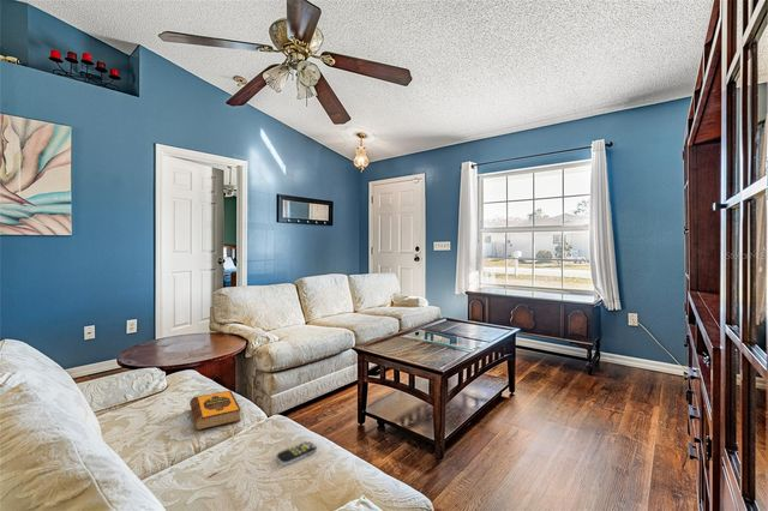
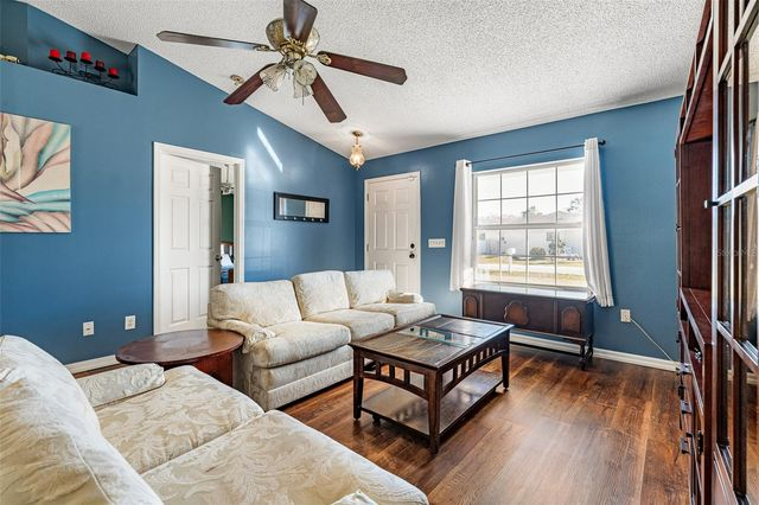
- hardback book [188,390,242,432]
- remote control [276,440,318,467]
